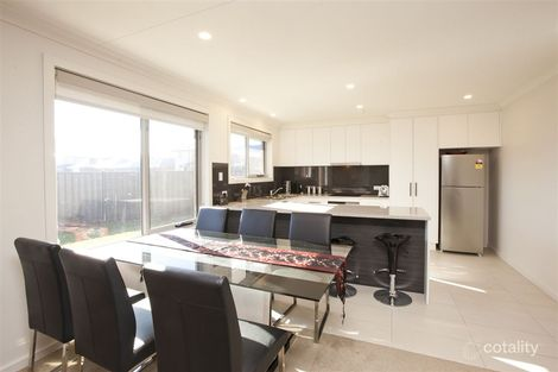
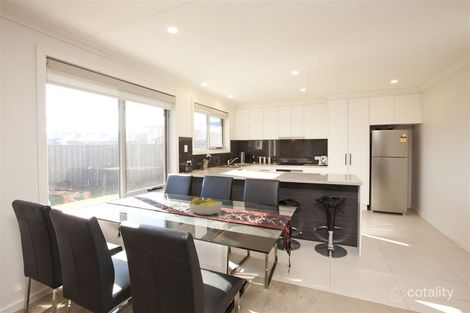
+ fruit bowl [188,196,223,216]
